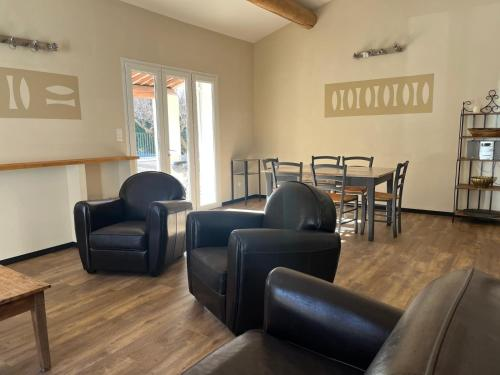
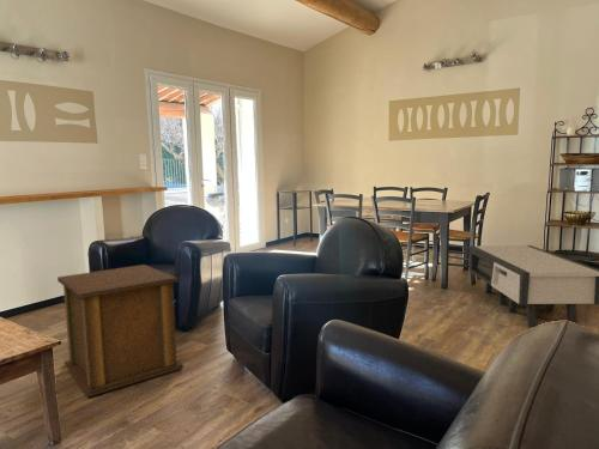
+ side table [56,263,183,399]
+ coffee table [468,244,599,328]
